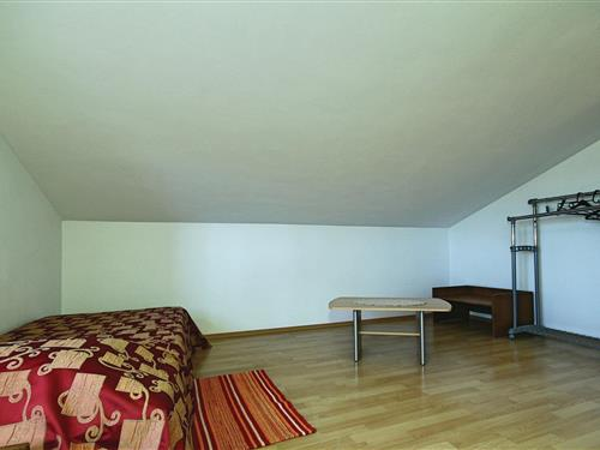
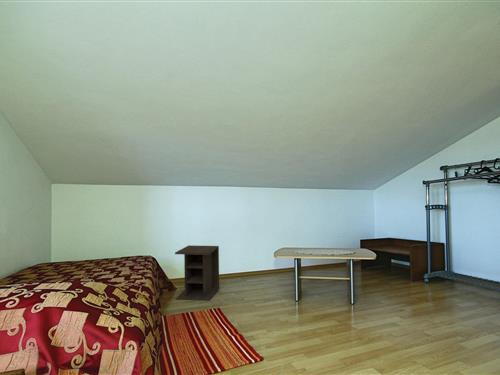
+ nightstand [174,244,220,302]
